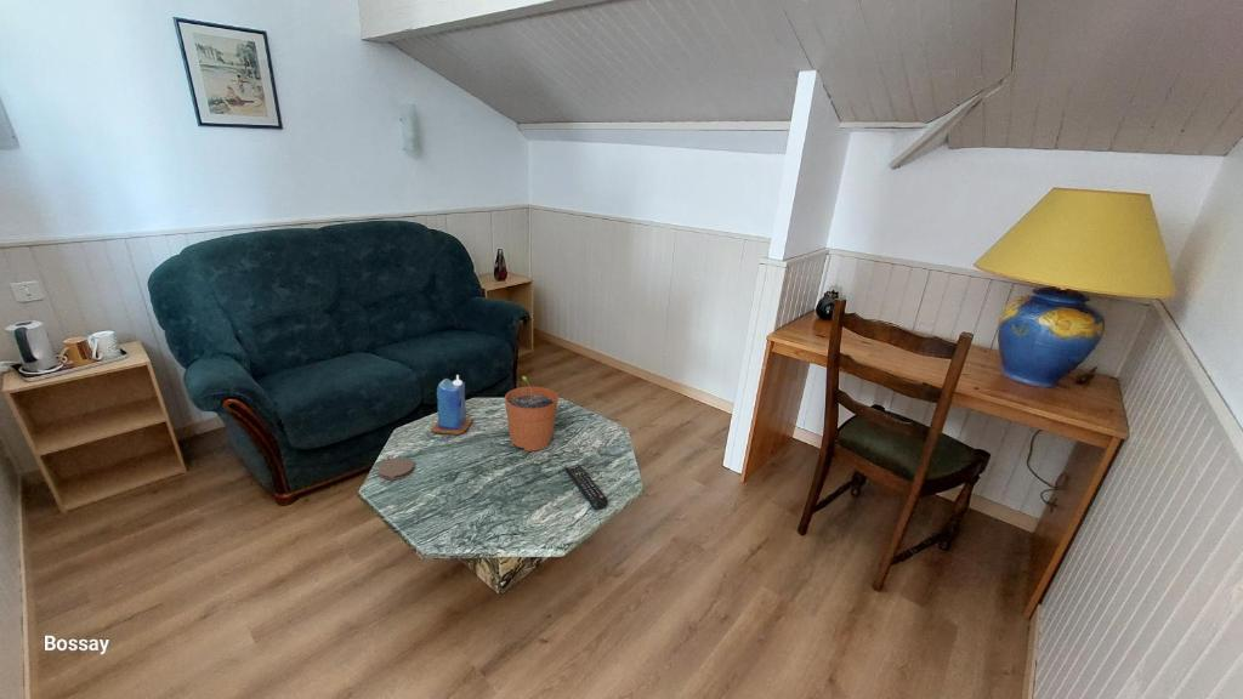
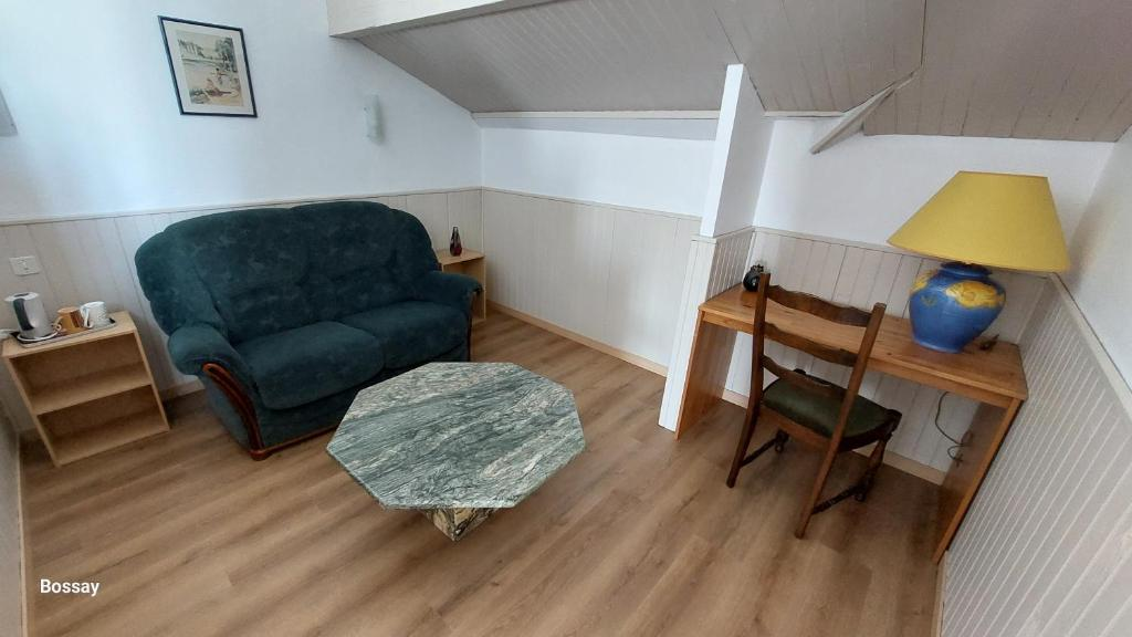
- coaster [376,458,415,482]
- plant pot [504,375,560,453]
- remote control [563,464,609,511]
- candle [430,374,475,436]
